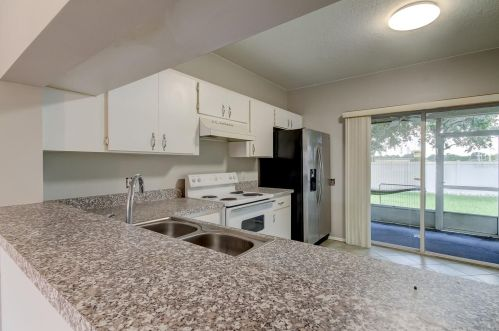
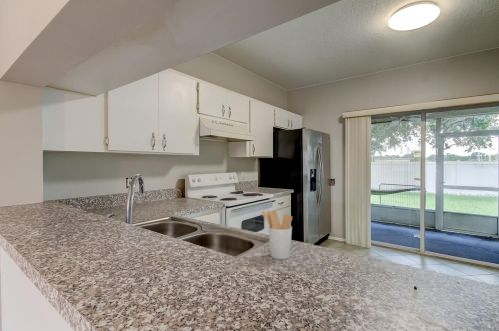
+ utensil holder [261,209,293,260]
